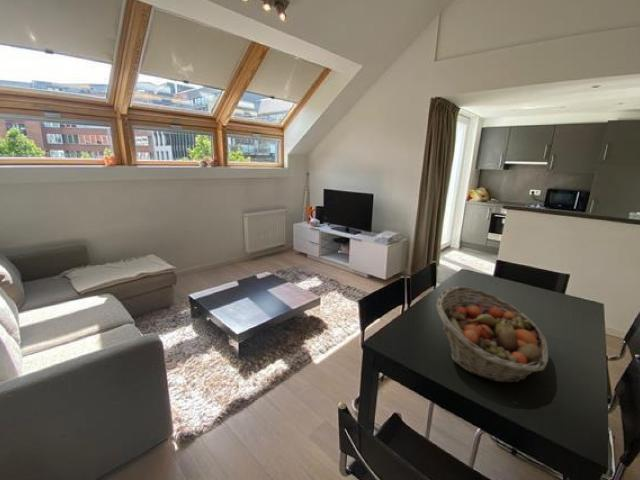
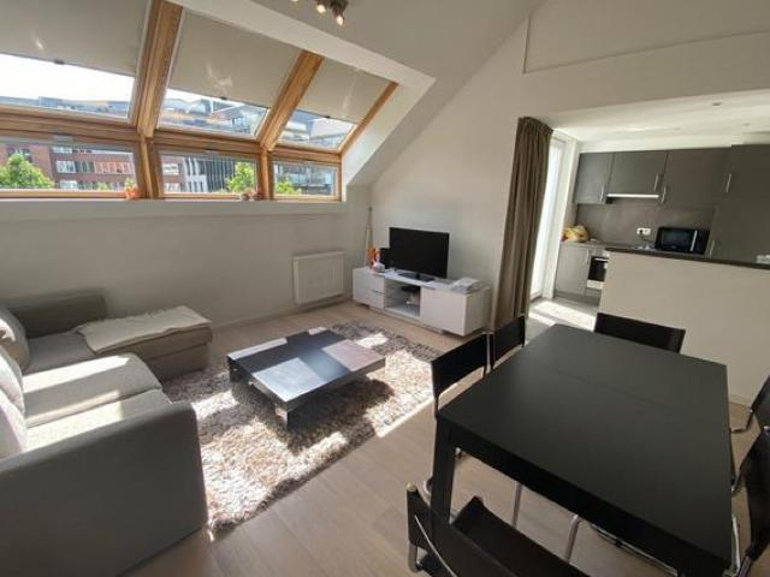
- fruit basket [436,285,549,384]
